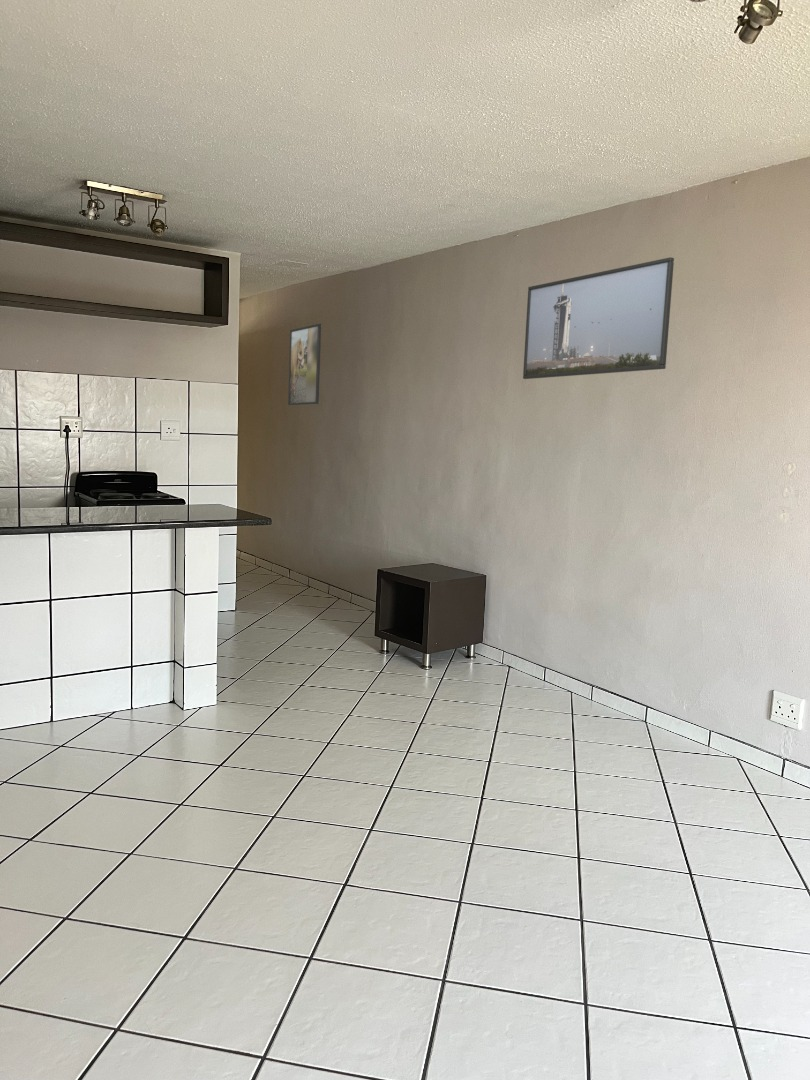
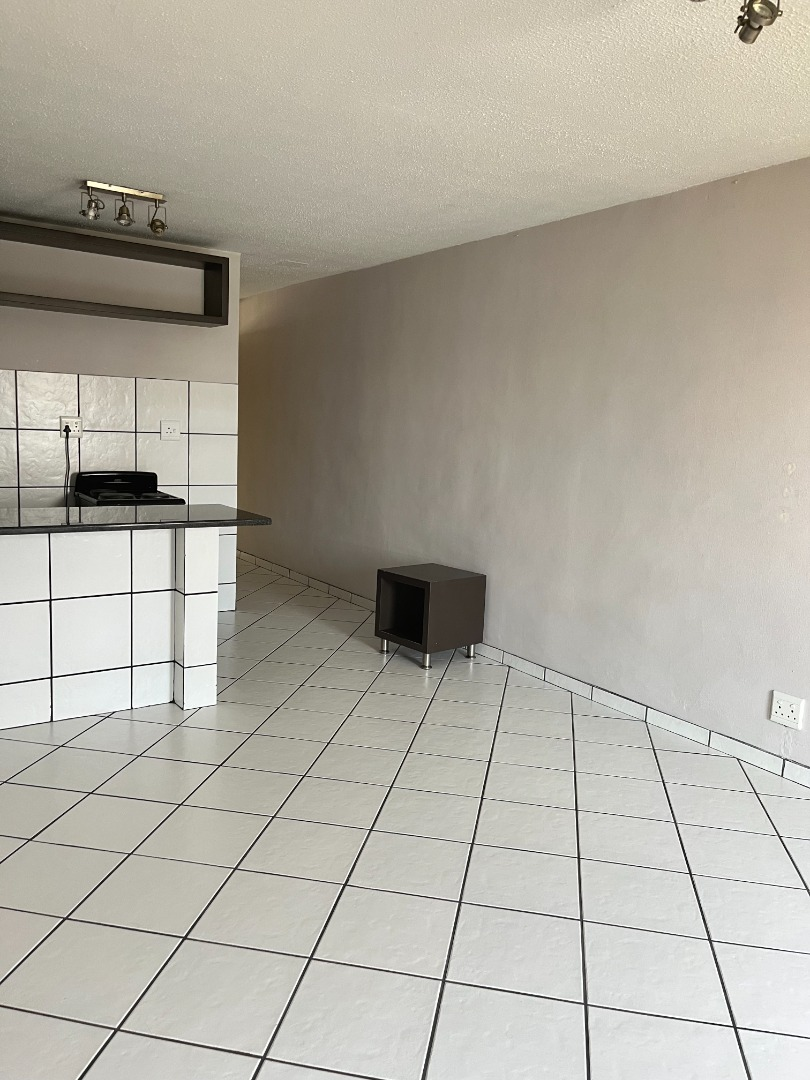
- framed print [287,323,322,406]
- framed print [522,256,675,380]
